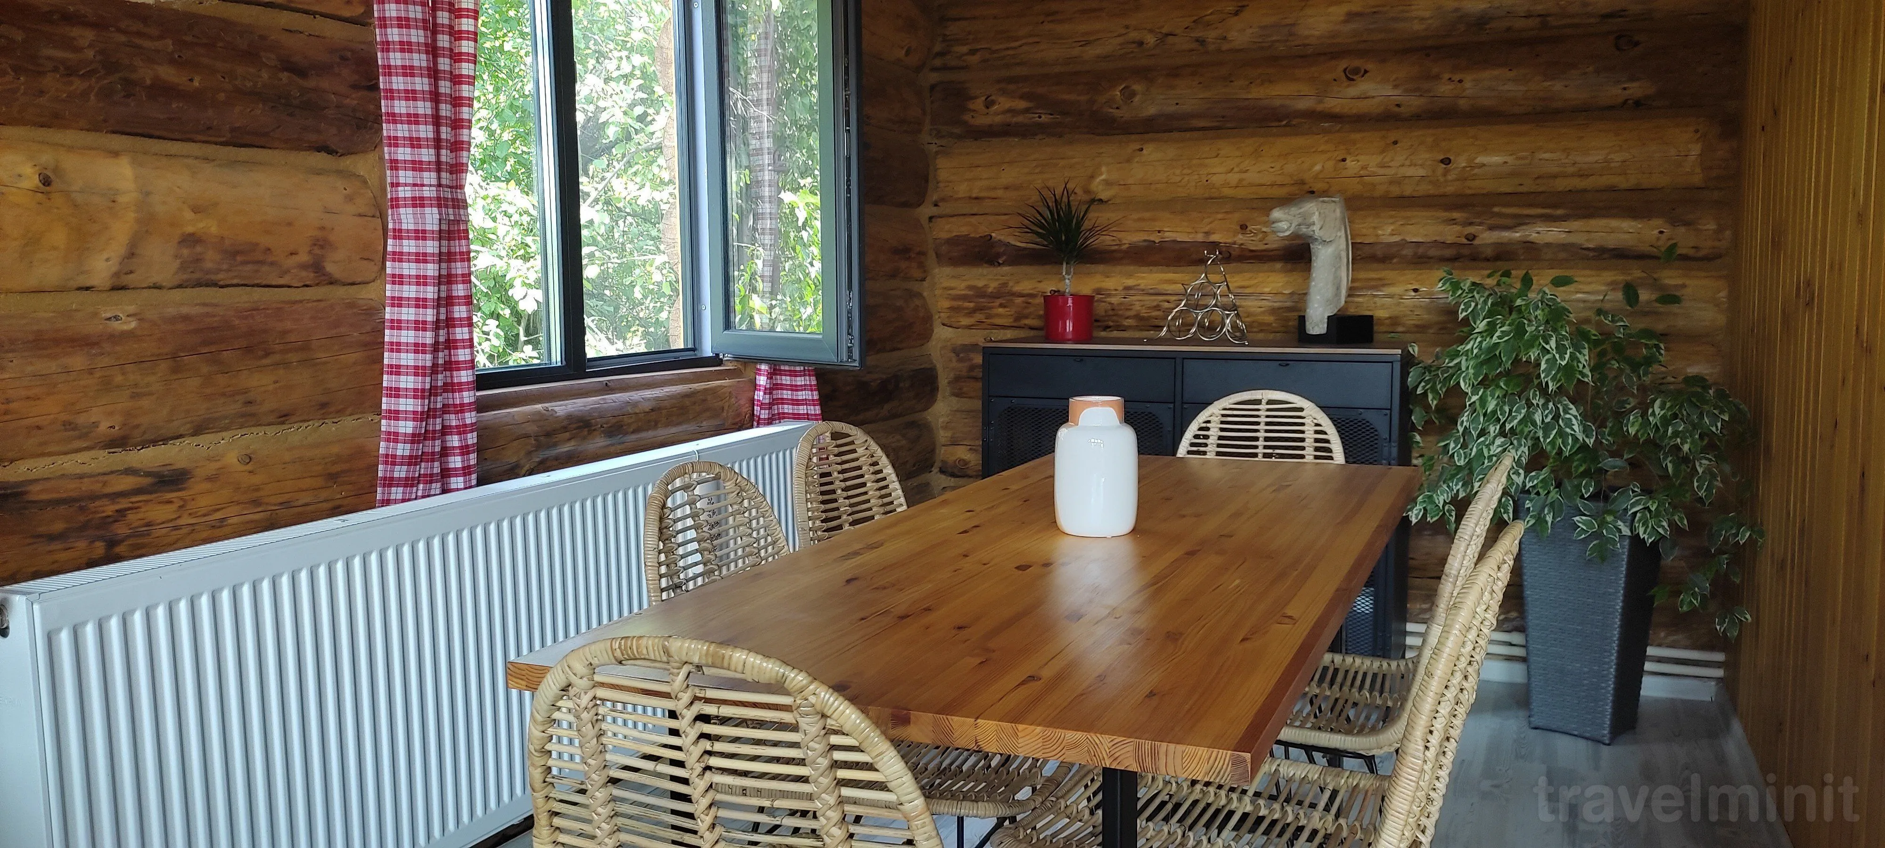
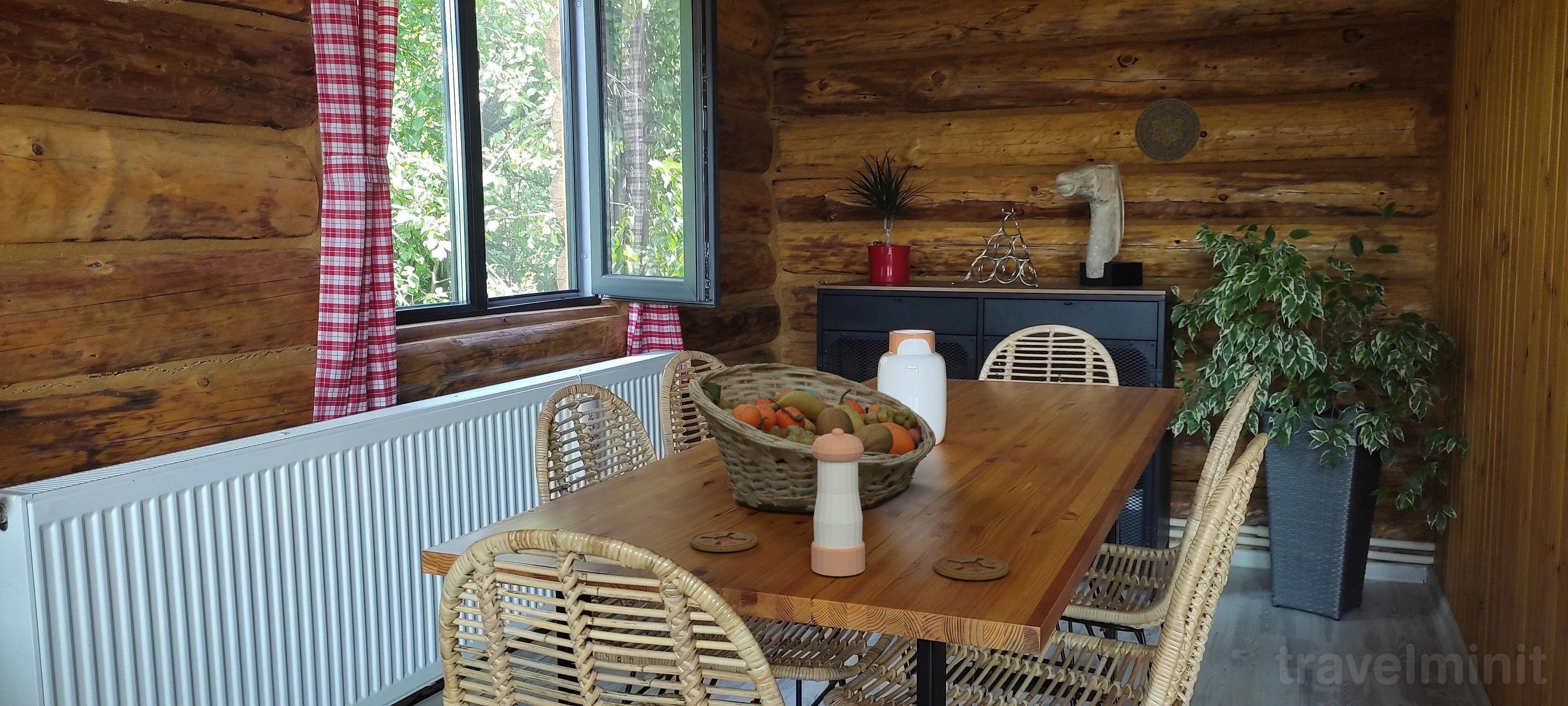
+ decorative plate [1134,98,1201,163]
+ coaster [689,530,758,552]
+ coaster [933,554,1009,580]
+ fruit basket [688,363,936,513]
+ pepper shaker [811,428,866,577]
